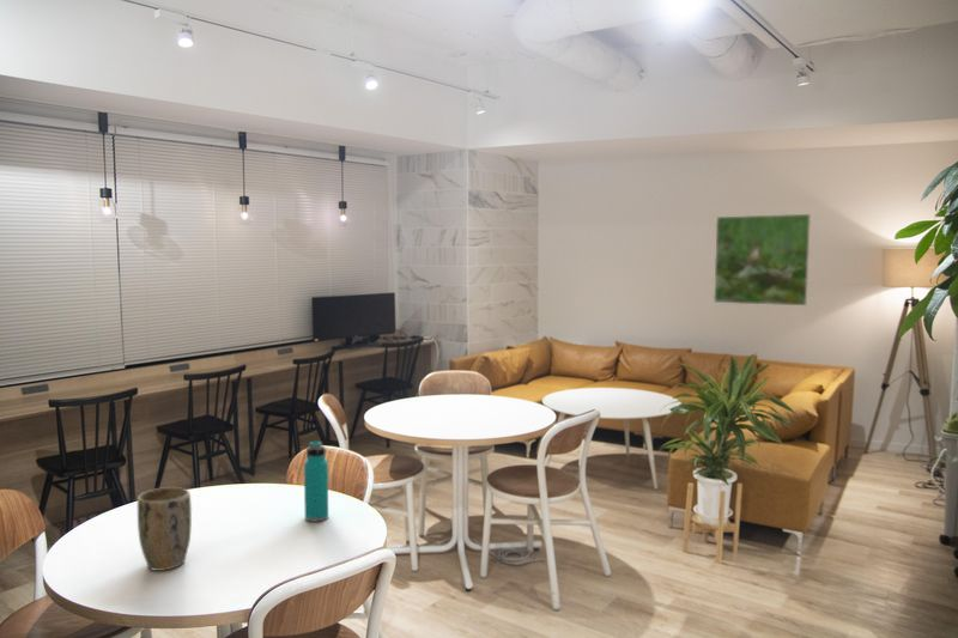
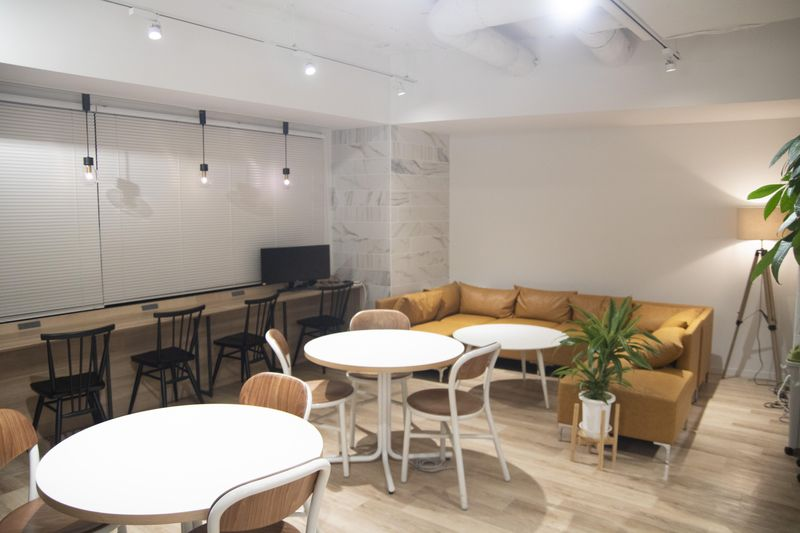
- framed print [713,213,812,306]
- water bottle [303,439,329,523]
- plant pot [137,486,193,572]
